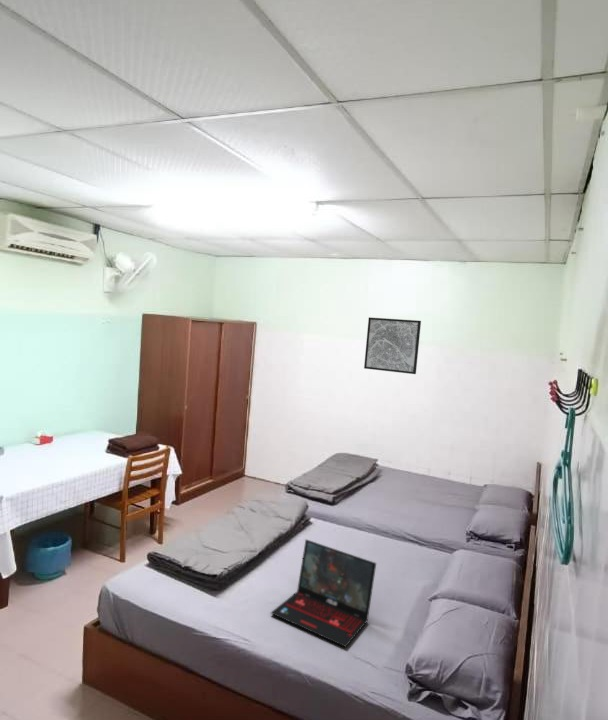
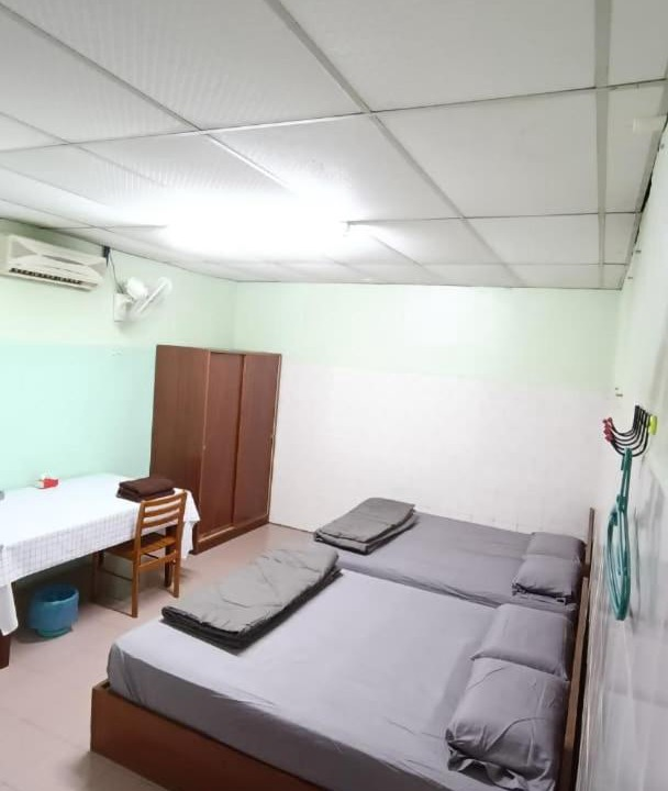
- wall art [363,316,422,375]
- laptop [270,538,377,648]
